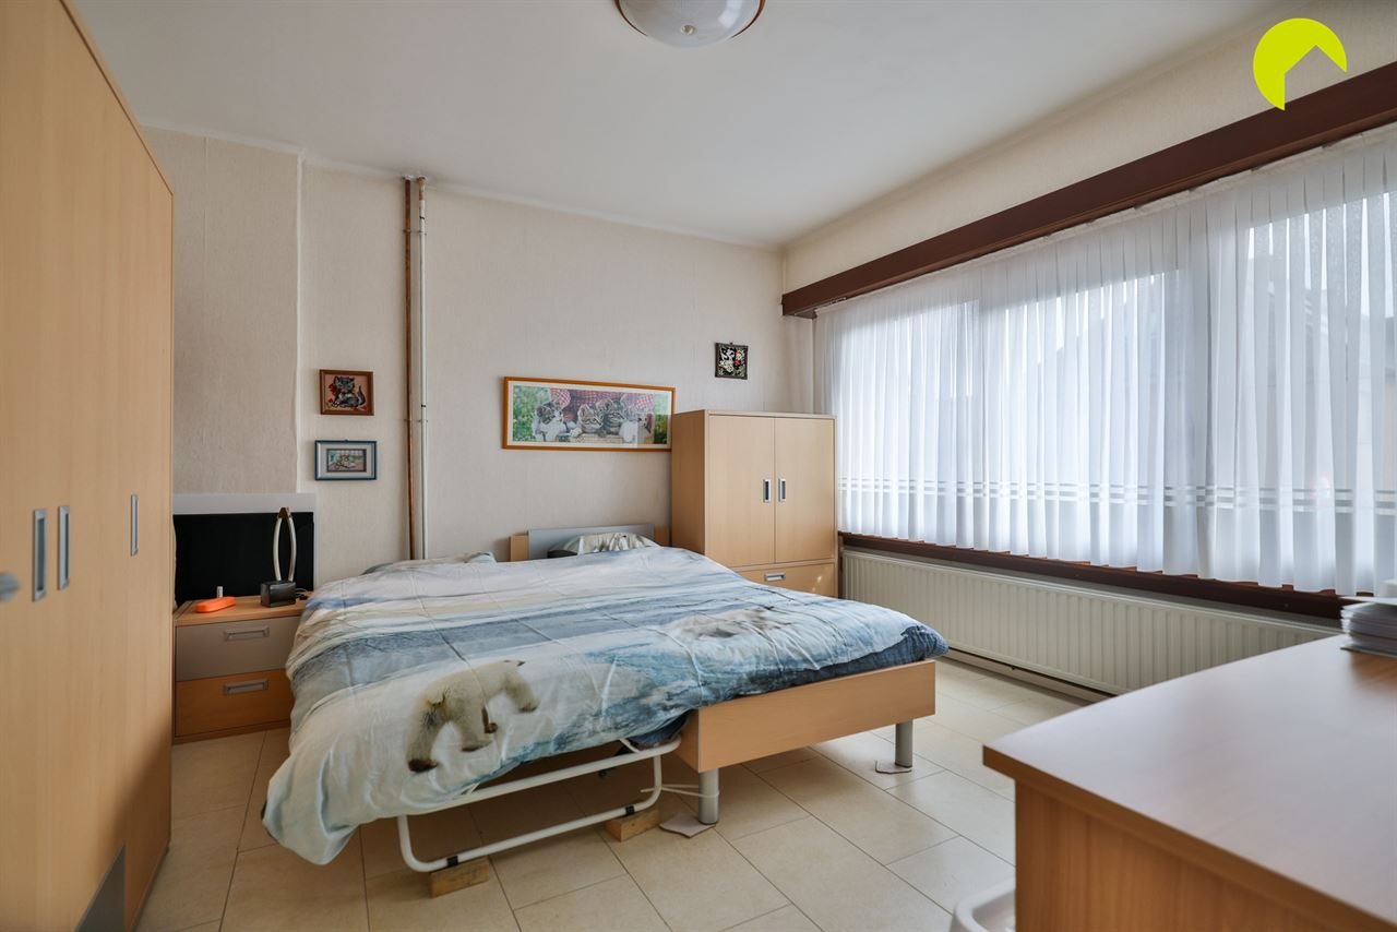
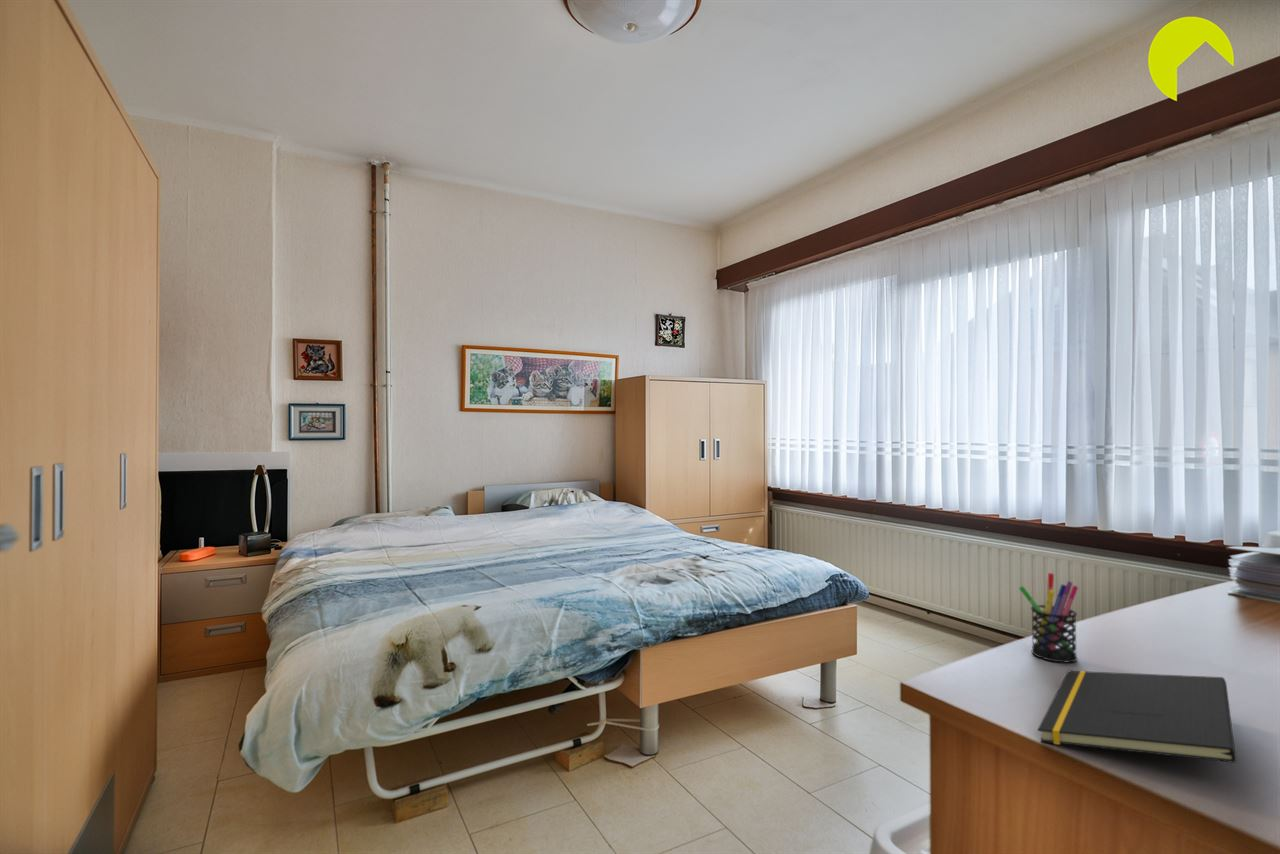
+ pen holder [1018,572,1079,663]
+ notepad [1037,670,1237,764]
